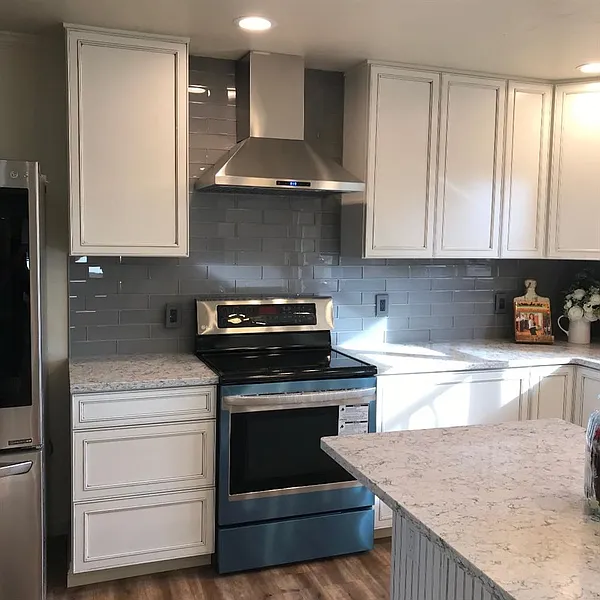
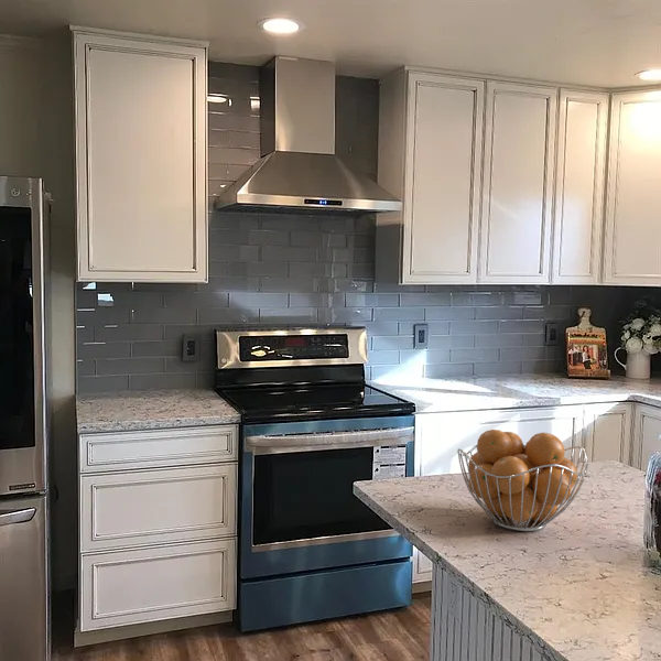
+ fruit basket [456,429,589,532]
